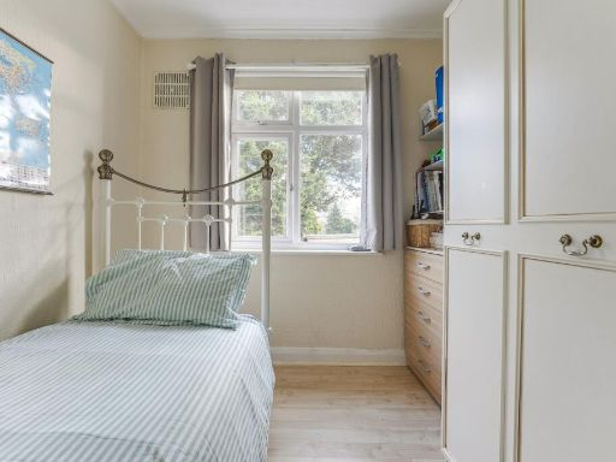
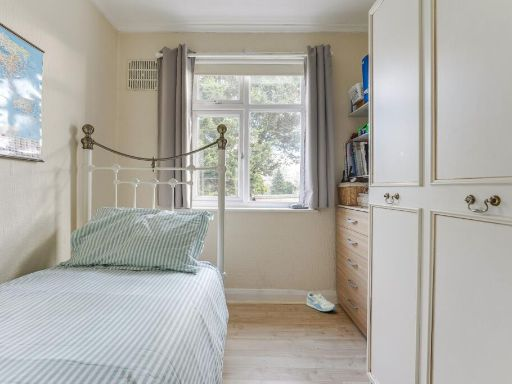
+ sneaker [306,291,336,312]
